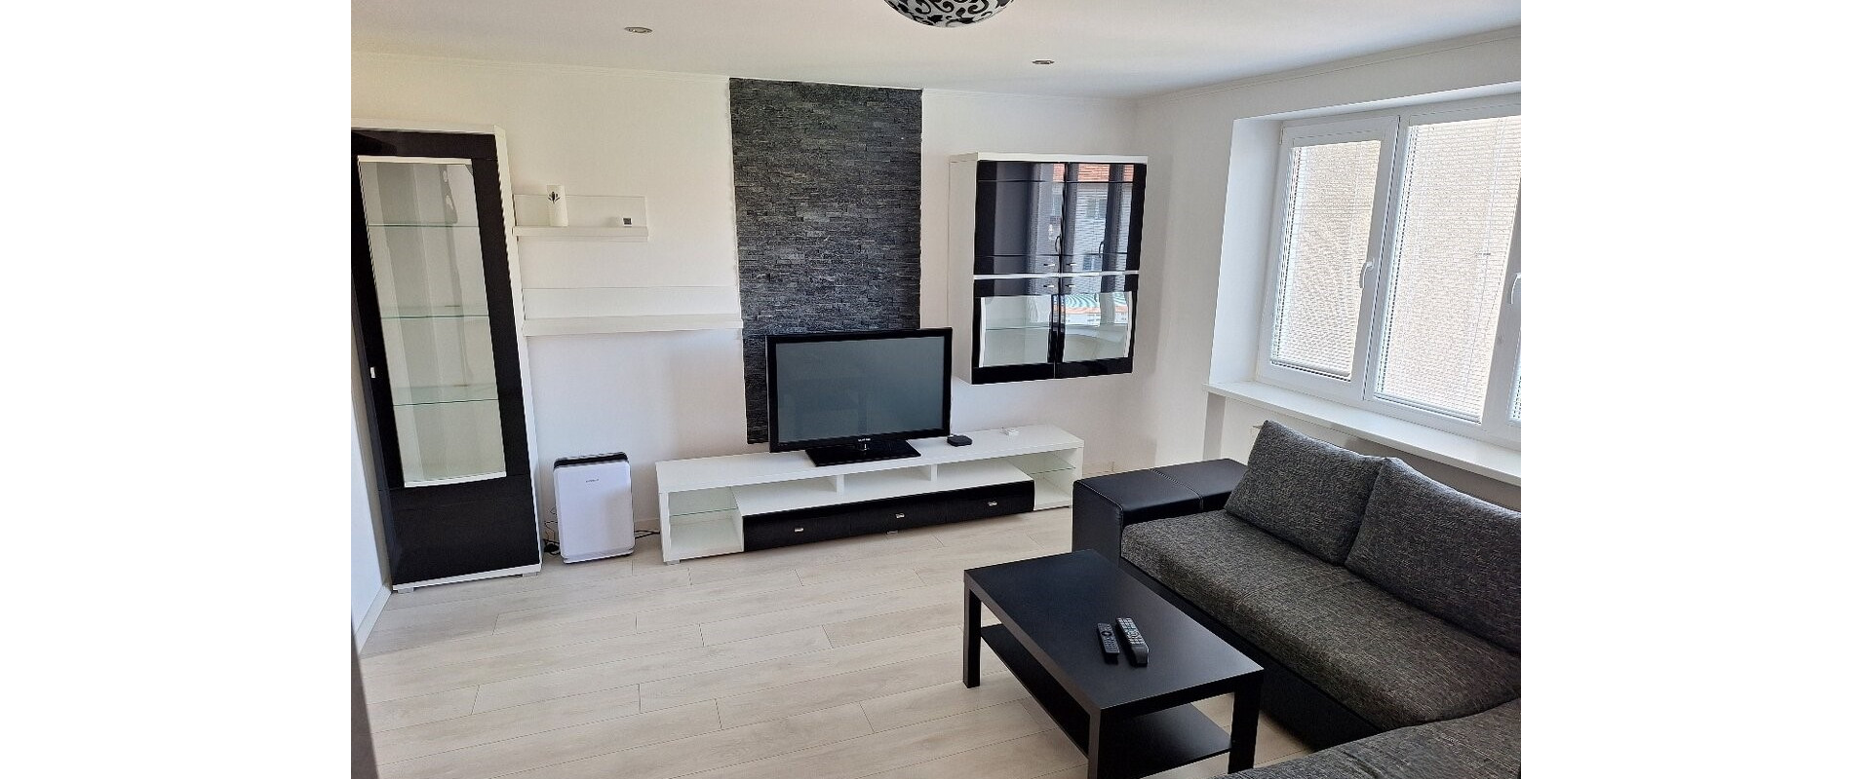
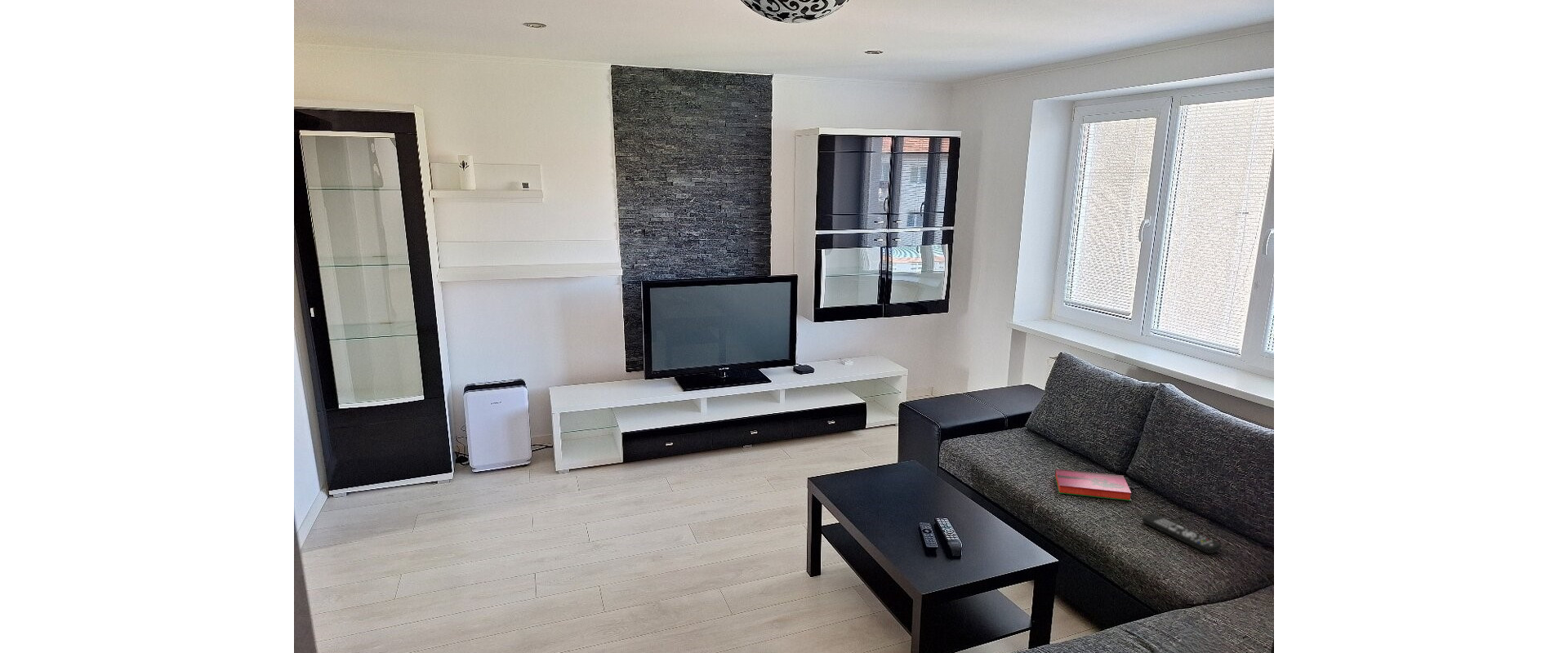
+ hardback book [1054,469,1132,502]
+ remote control [1141,513,1223,554]
